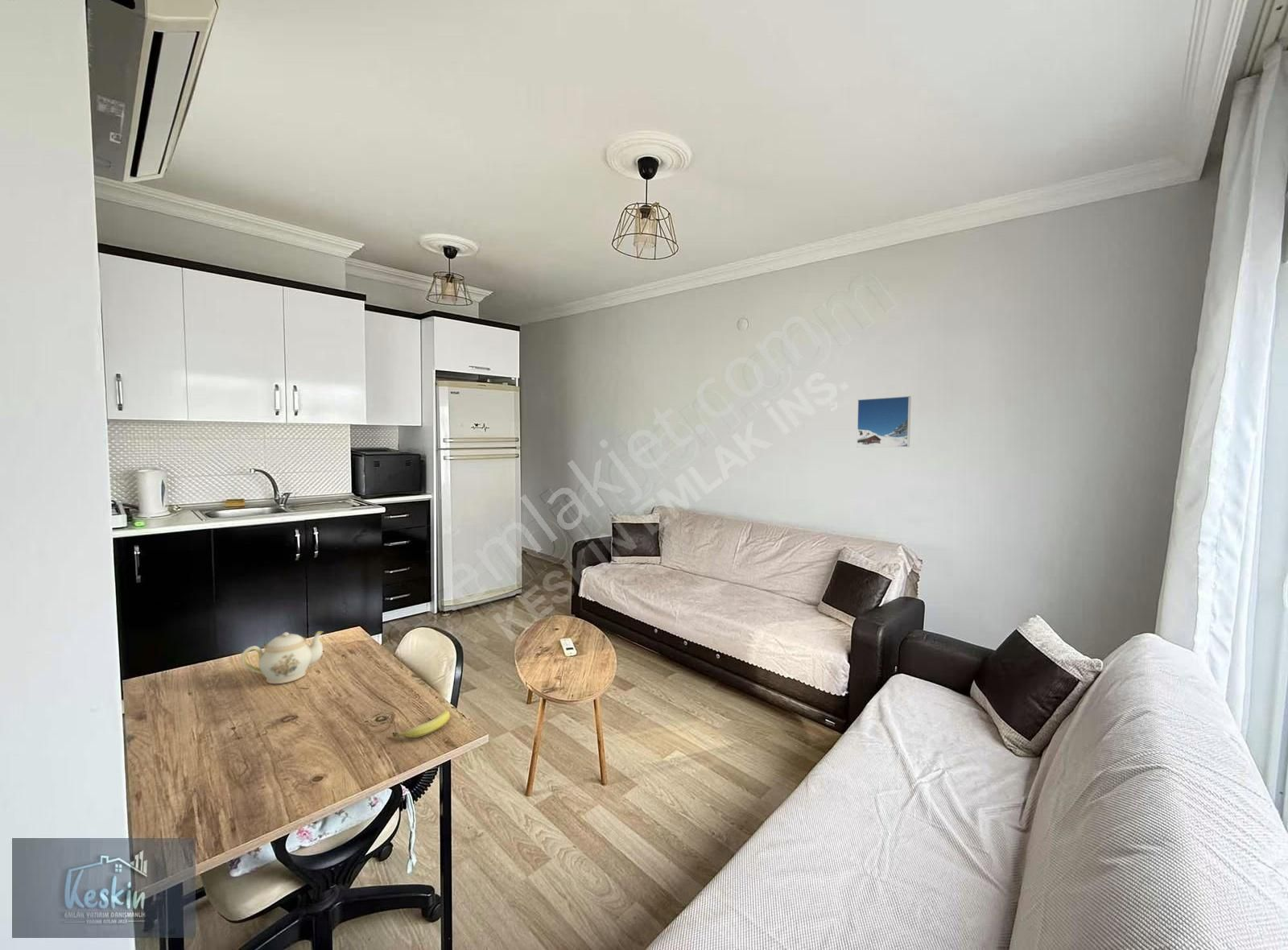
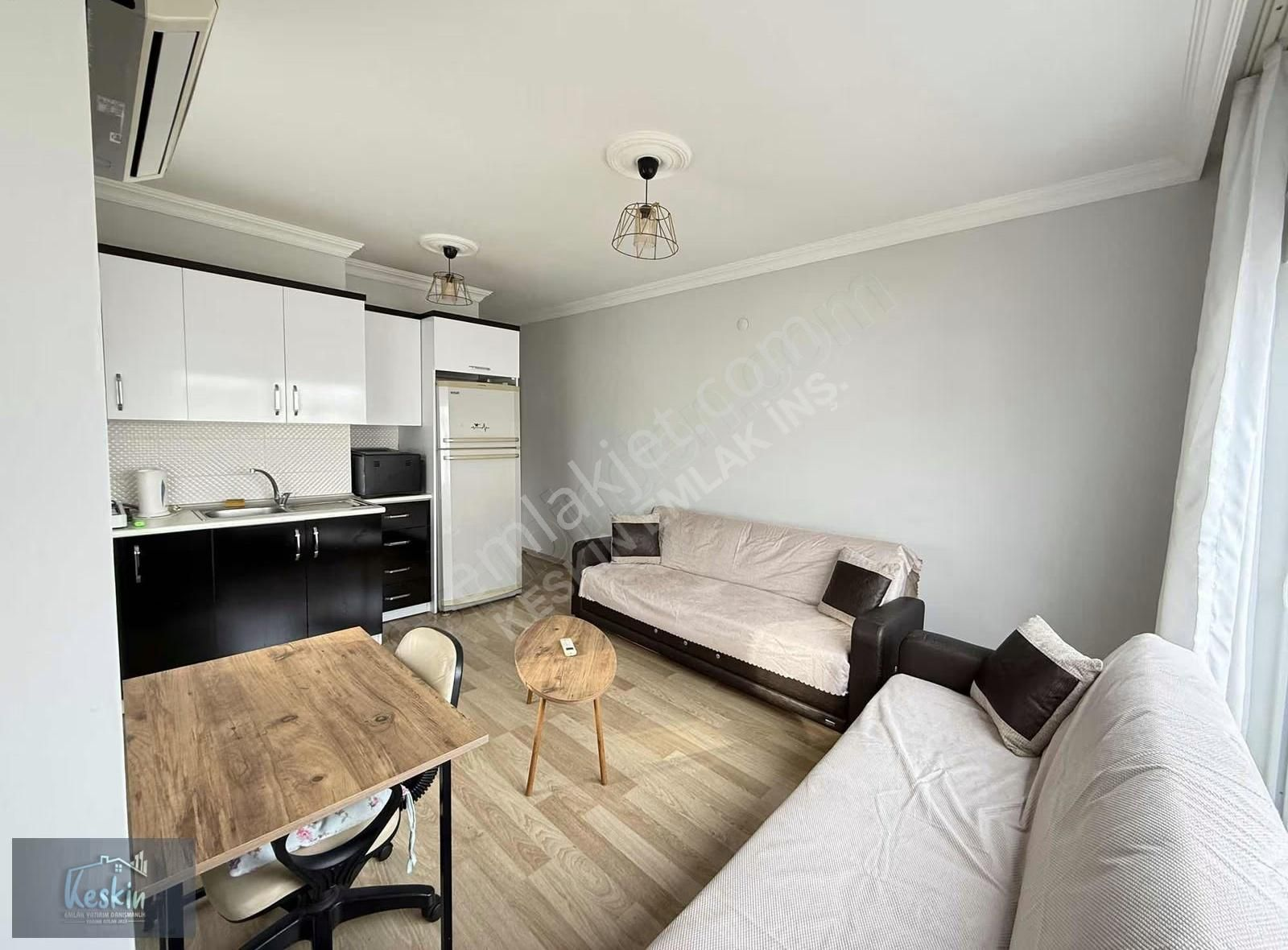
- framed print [856,395,912,448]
- teapot [240,630,324,684]
- fruit [392,710,451,738]
